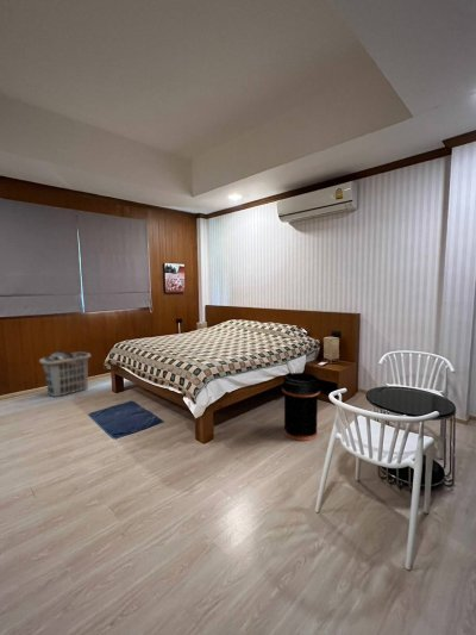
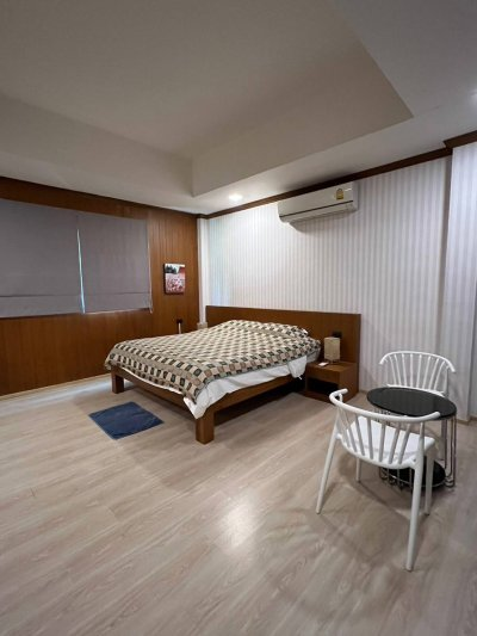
- clothes hamper [38,349,92,398]
- trash can [281,372,321,442]
